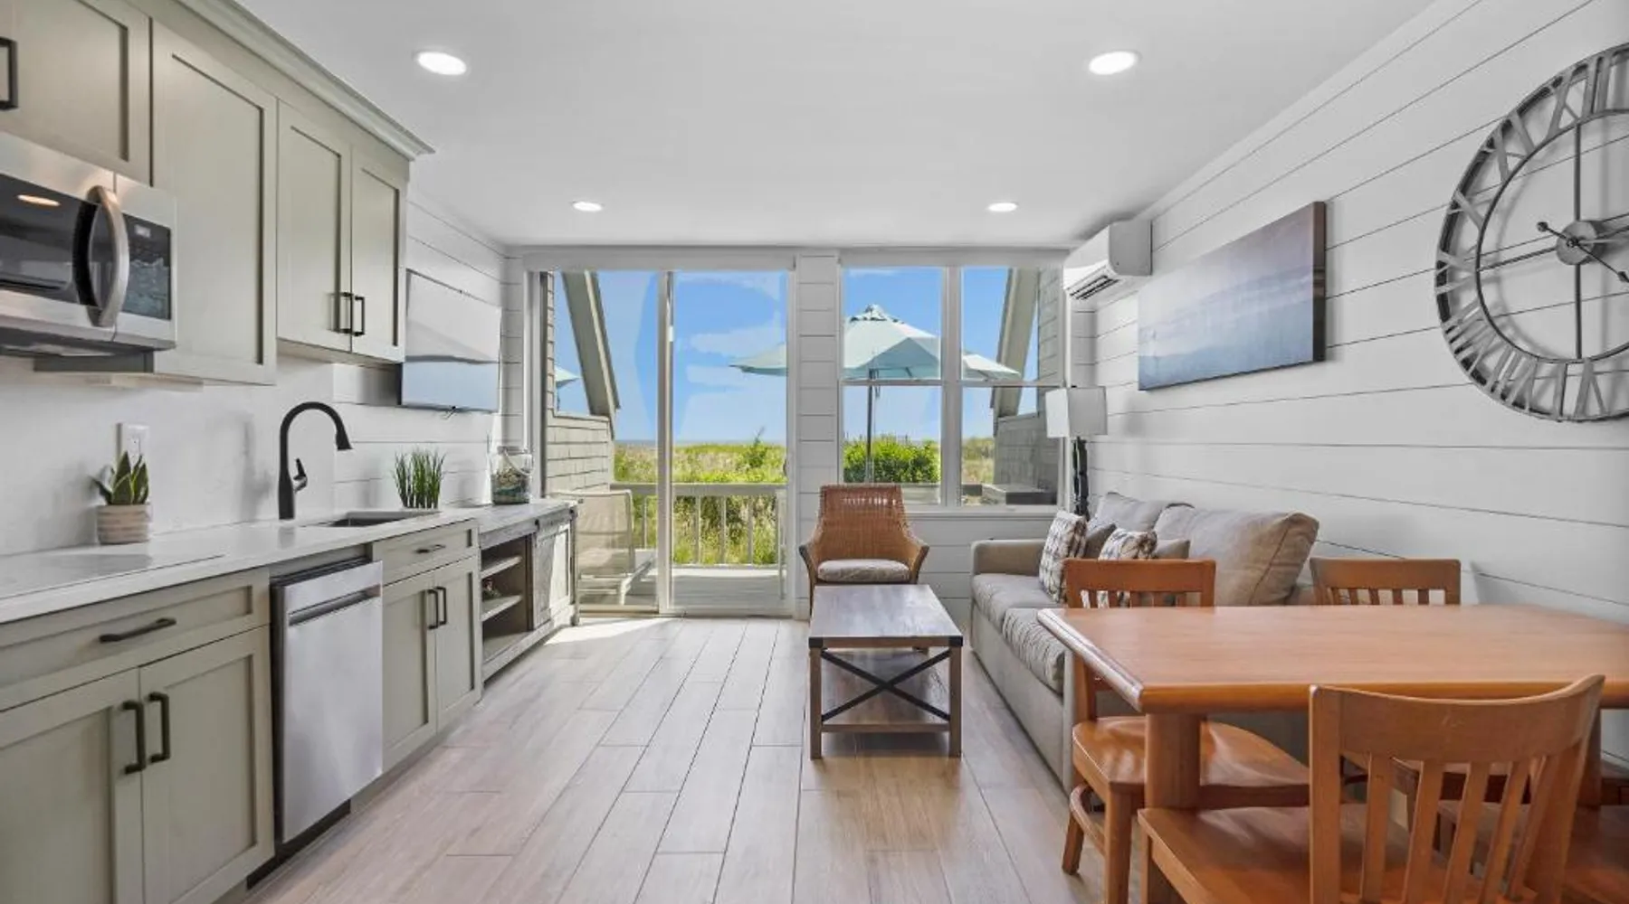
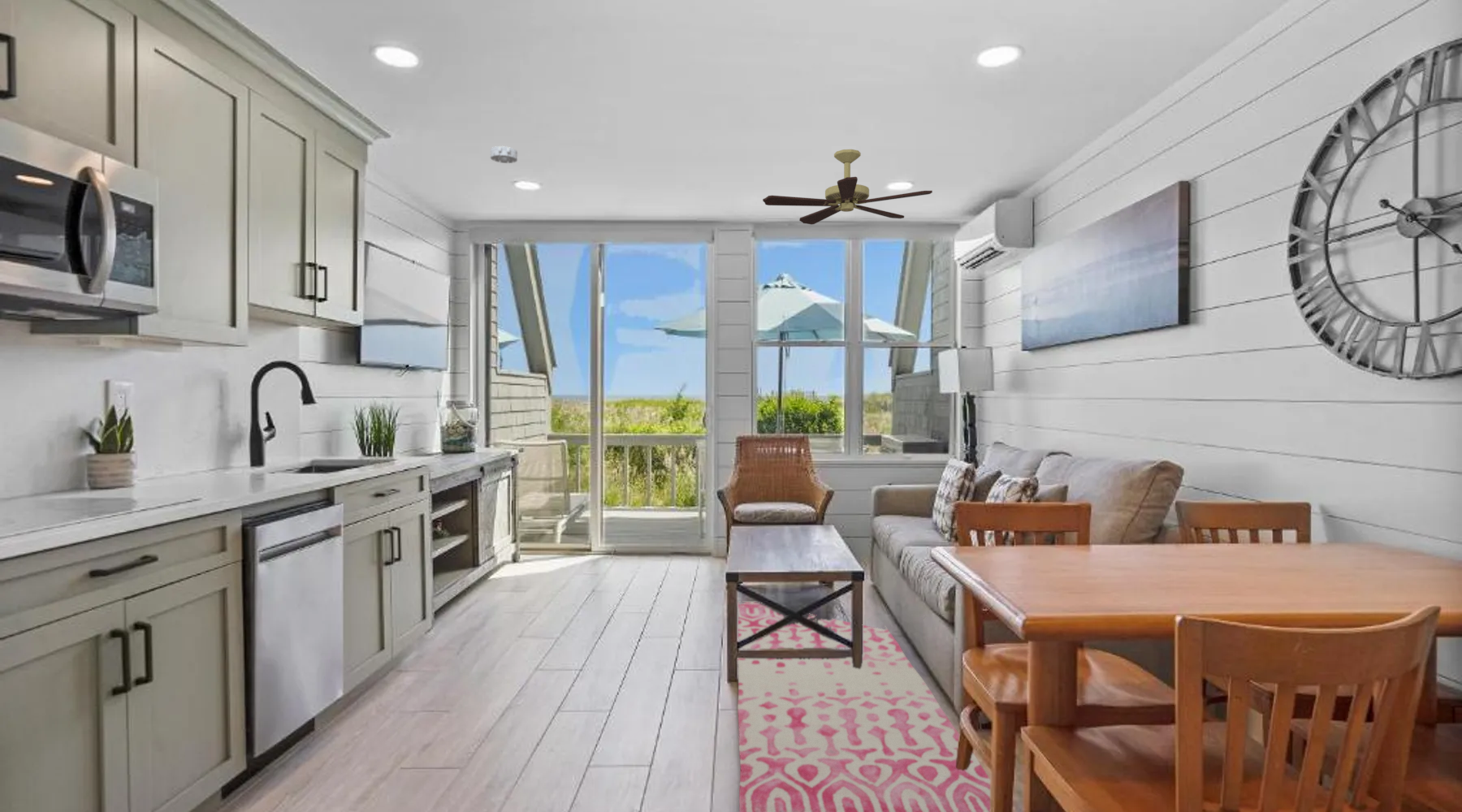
+ ceiling fan [762,149,933,225]
+ rug [737,601,991,812]
+ smoke detector [490,145,518,164]
